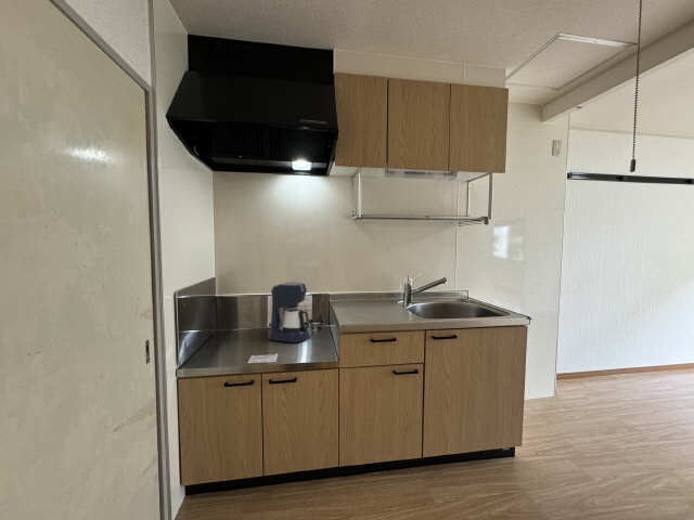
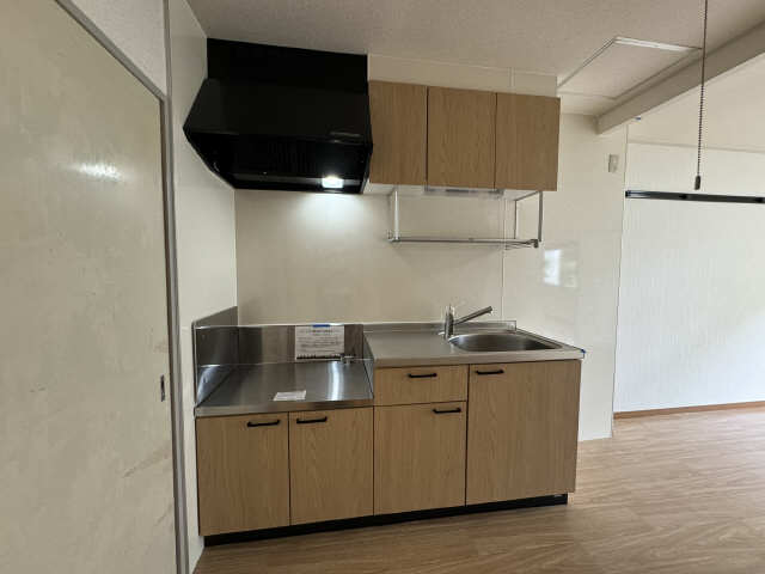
- coffee maker [267,281,312,343]
